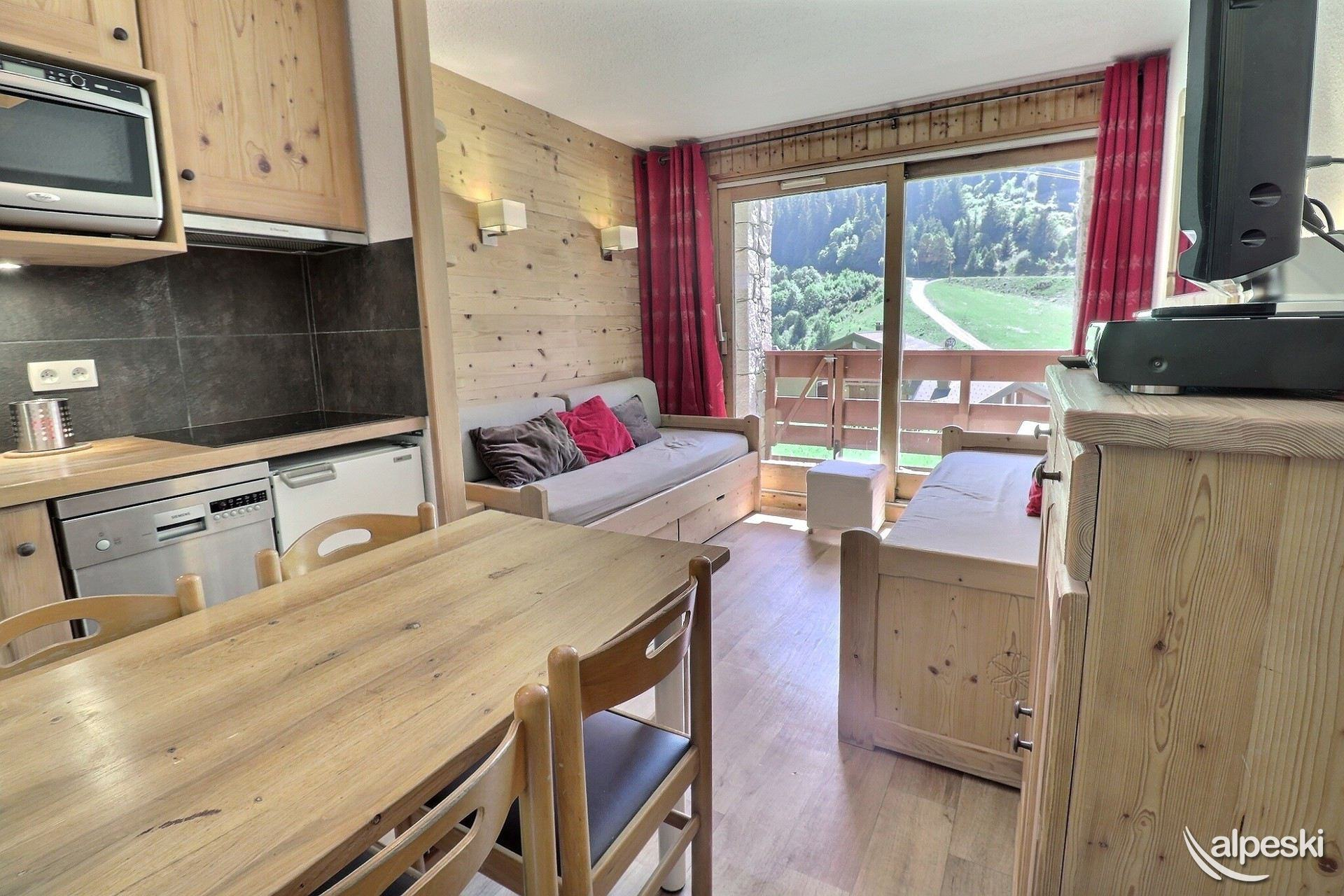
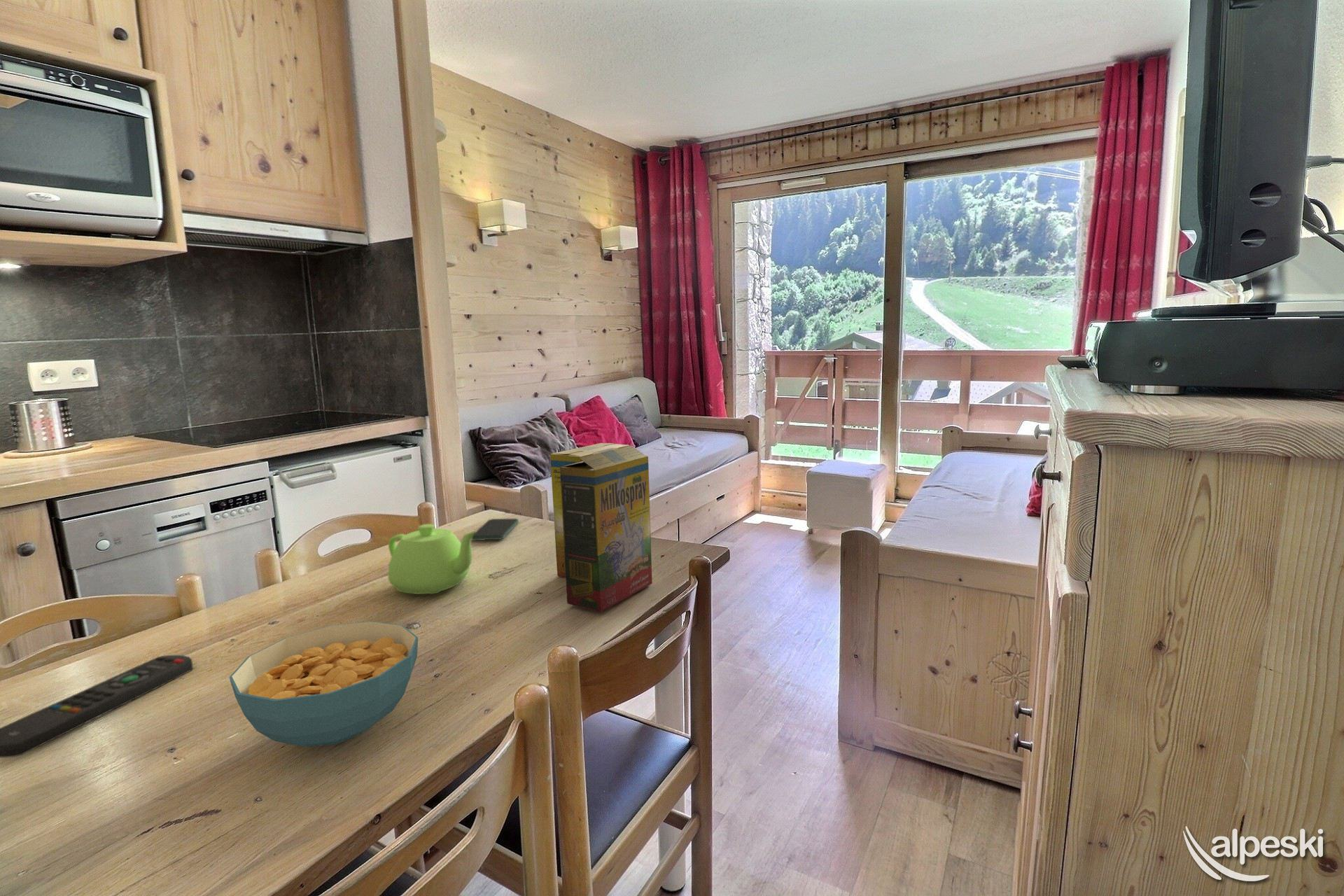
+ teapot [387,524,477,595]
+ cereal bowl [228,621,419,748]
+ smartphone [471,518,519,541]
+ remote control [0,654,194,758]
+ cereal box [549,442,653,612]
